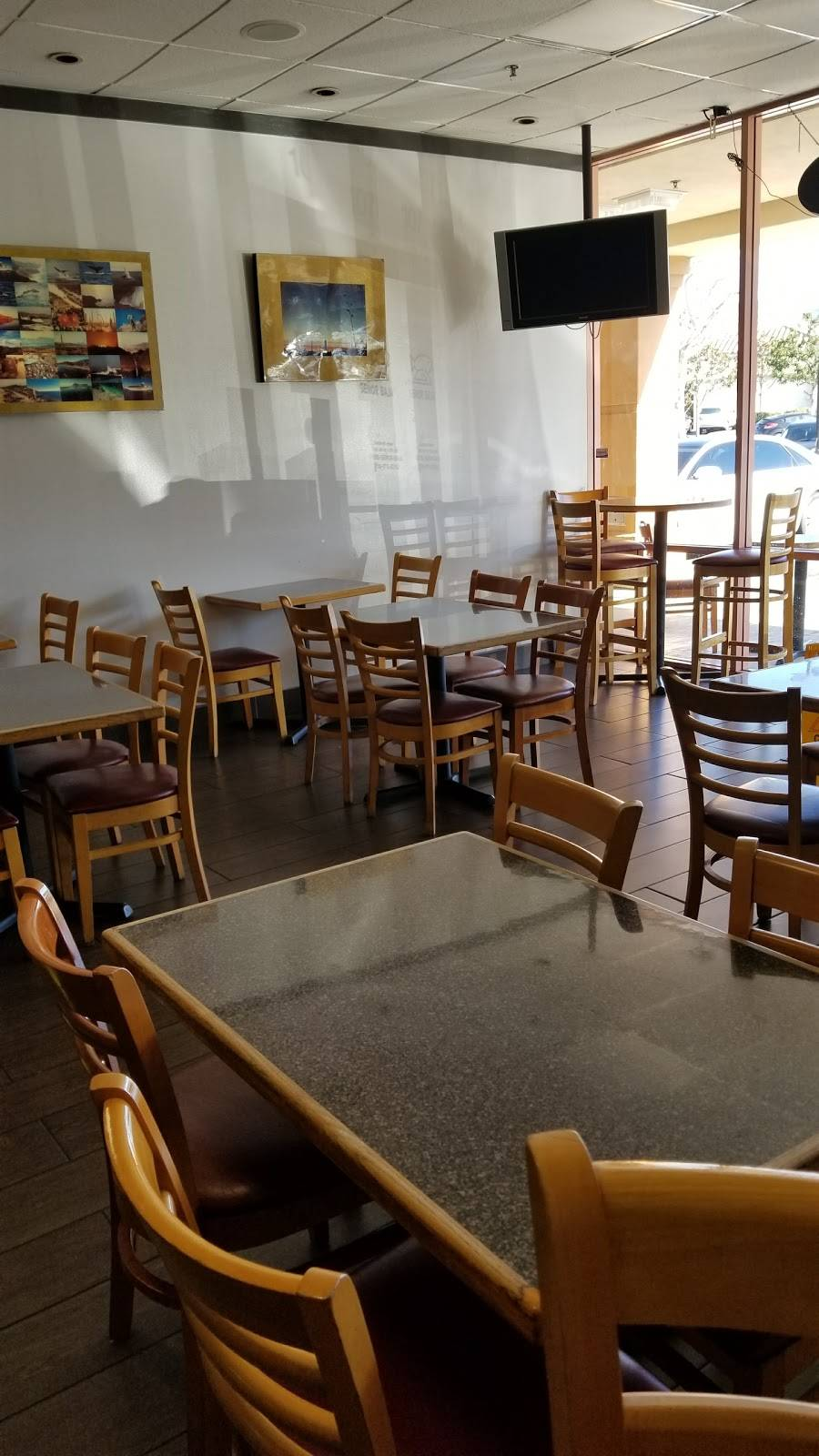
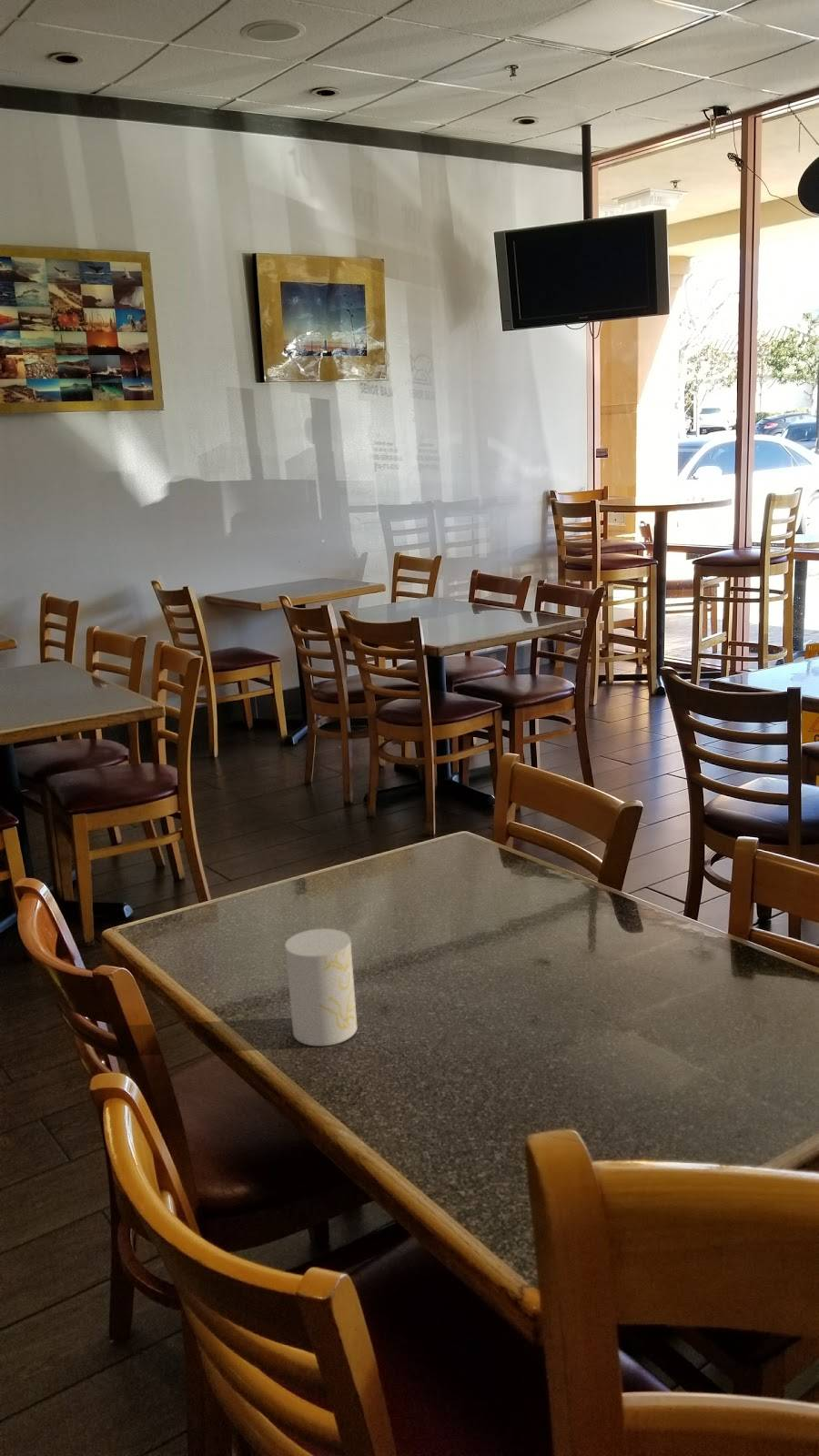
+ cup [284,928,358,1046]
